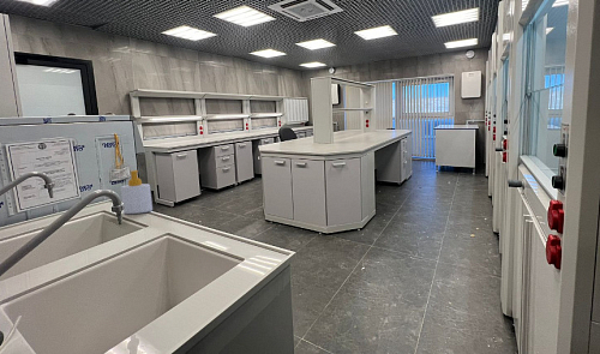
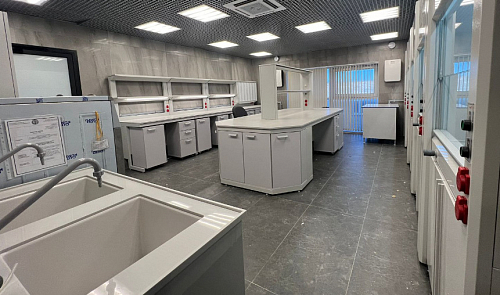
- soap bottle [120,169,154,215]
